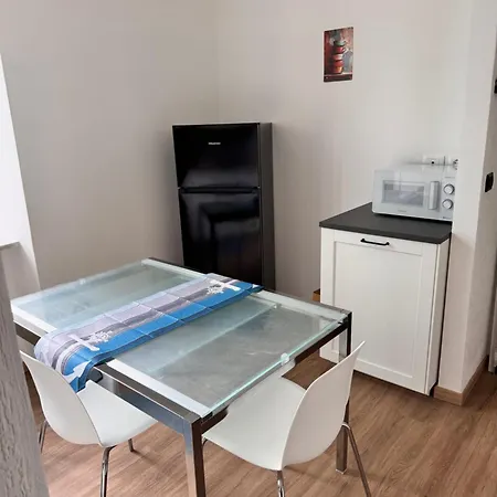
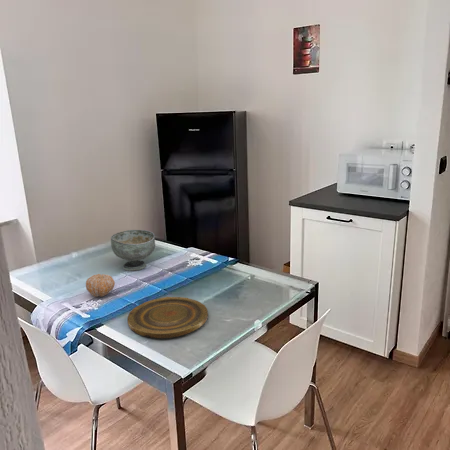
+ plate [127,296,209,339]
+ bowl [110,229,156,272]
+ fruit [85,273,116,298]
